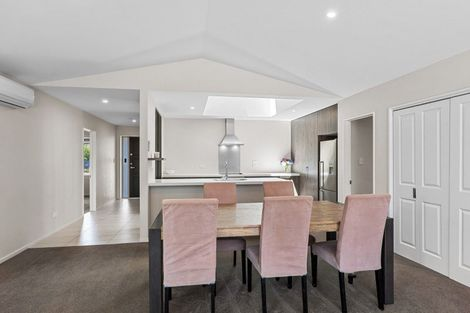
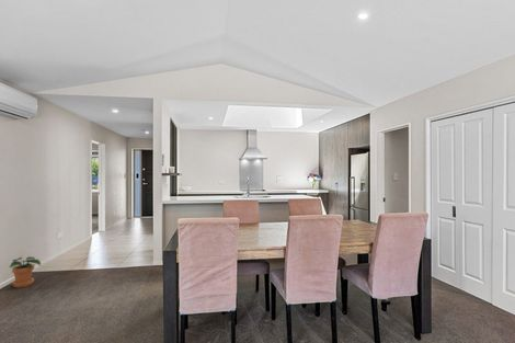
+ potted plant [7,255,42,288]
